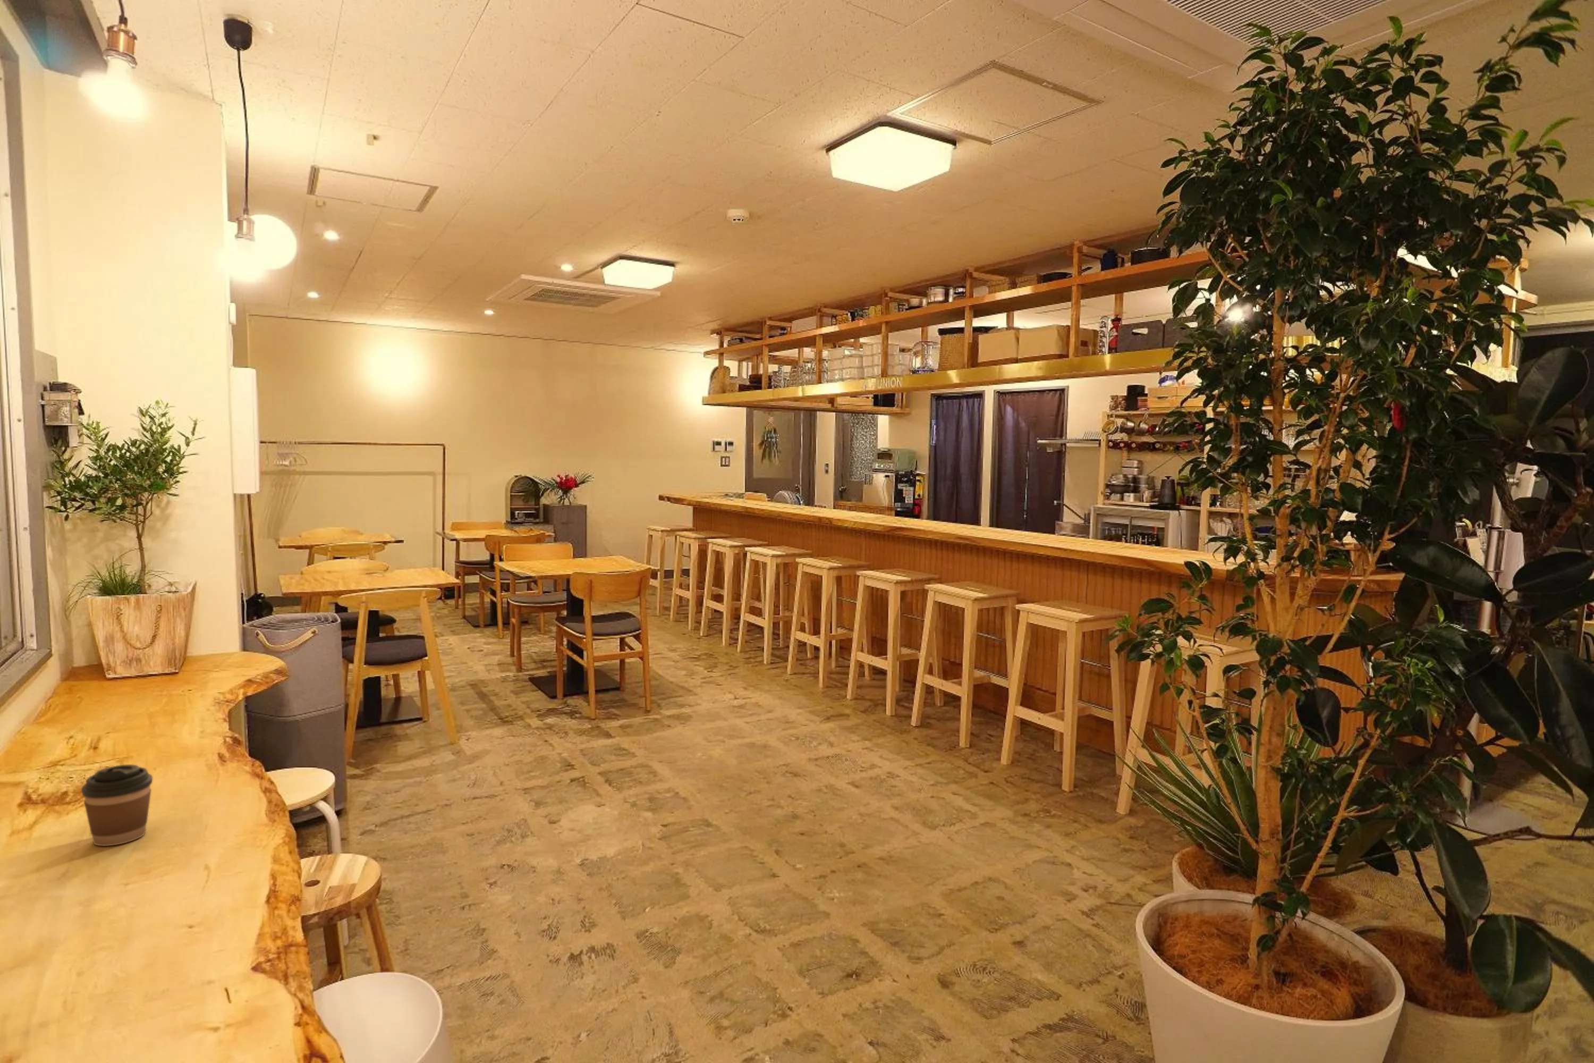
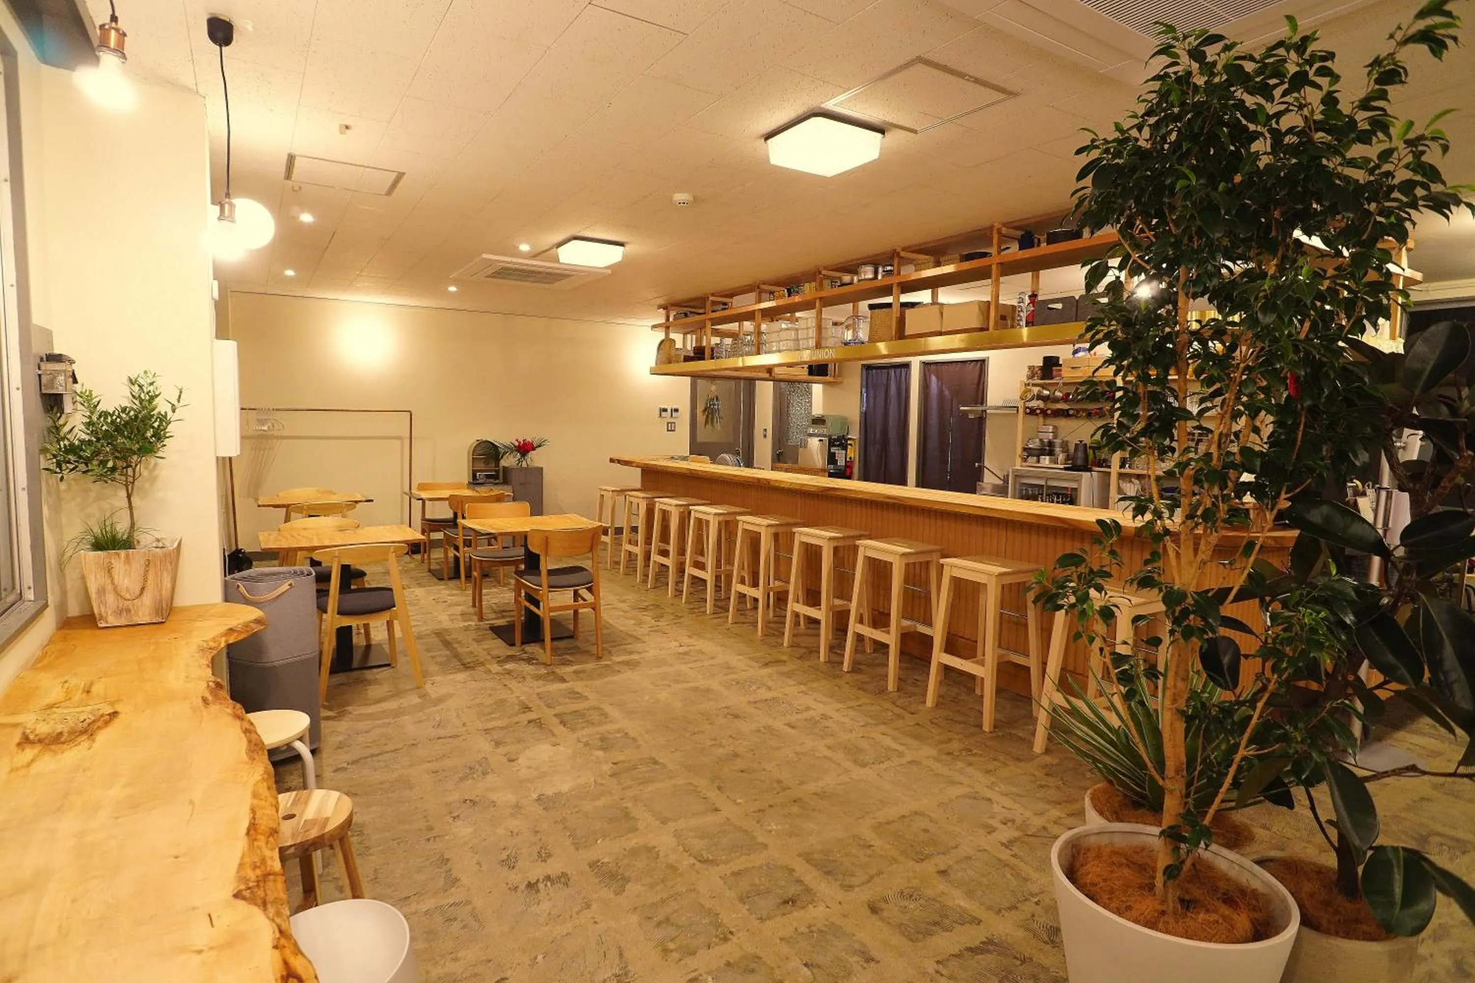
- coffee cup [81,764,153,847]
